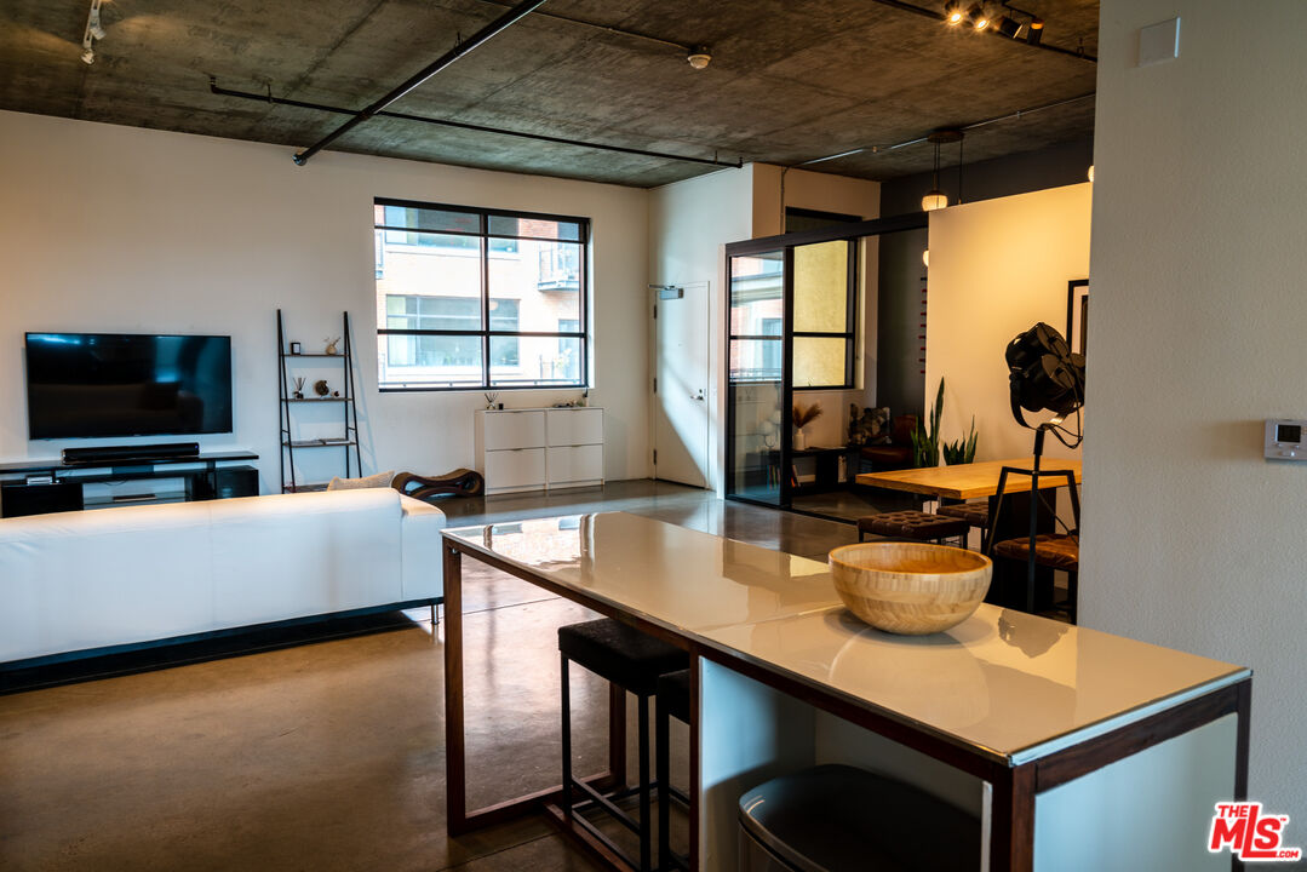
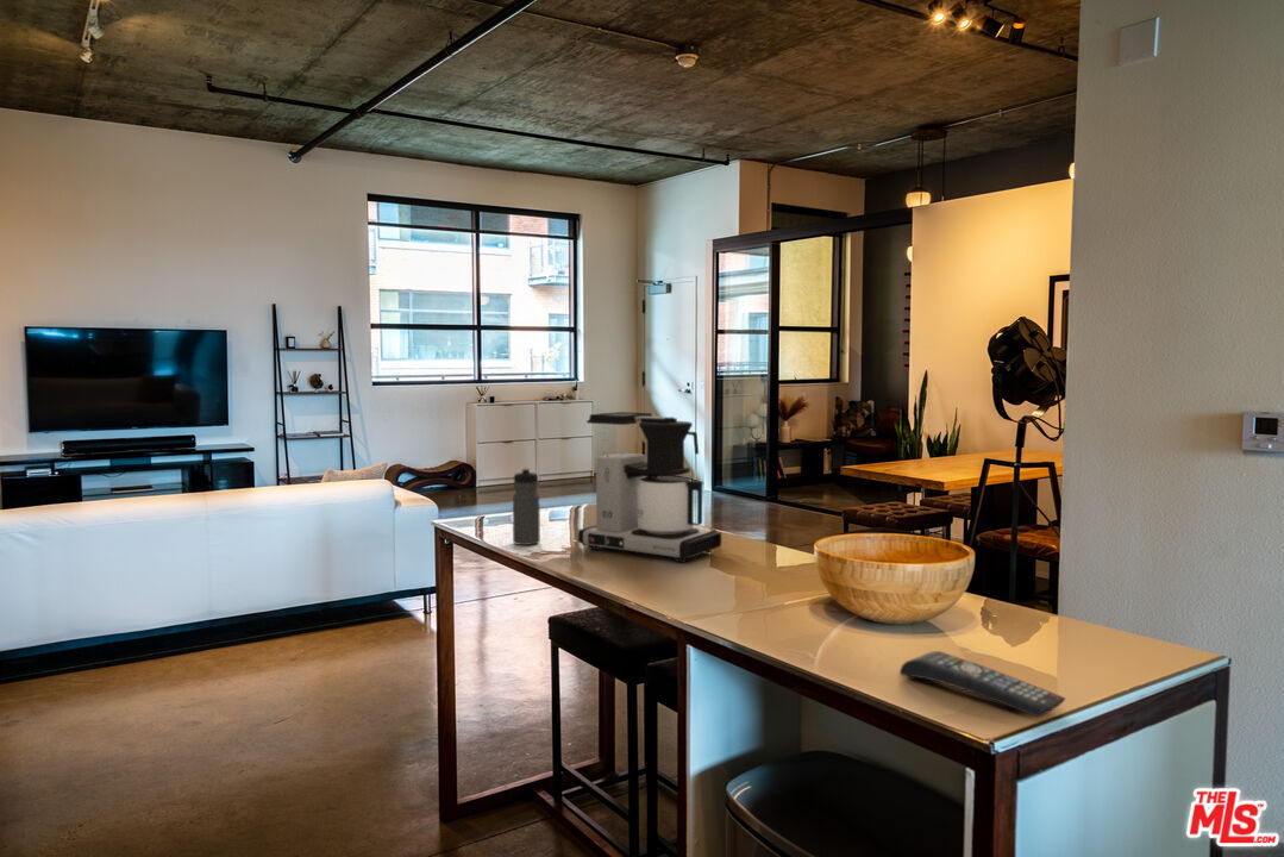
+ water bottle [512,467,541,546]
+ remote control [898,650,1066,719]
+ coffee maker [577,411,722,563]
